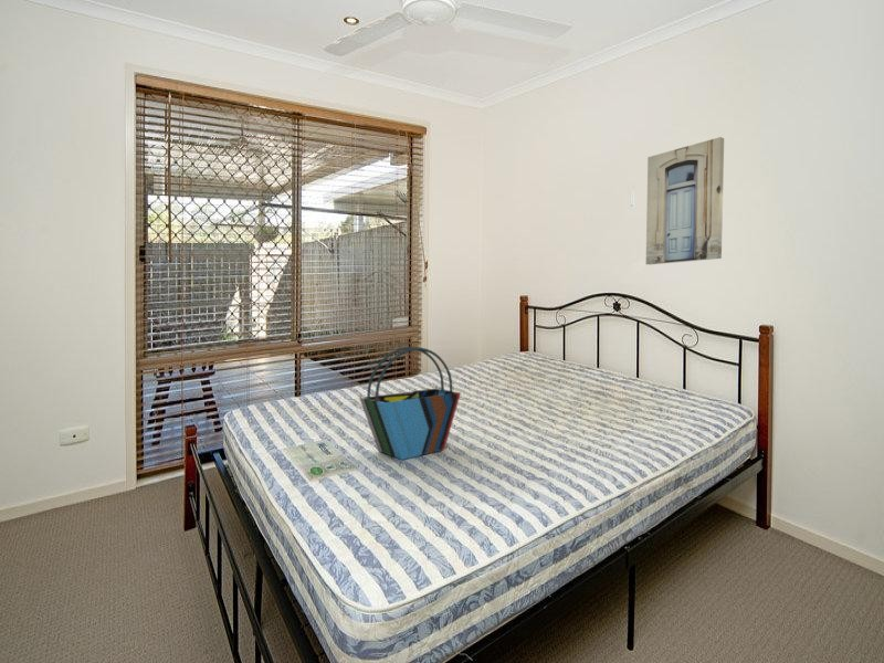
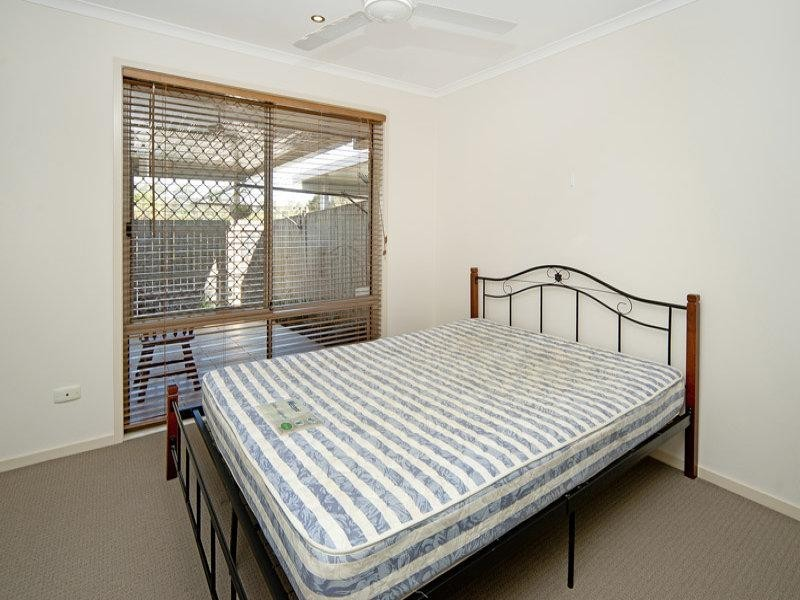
- tote bag [358,346,462,461]
- wall art [645,136,725,266]
